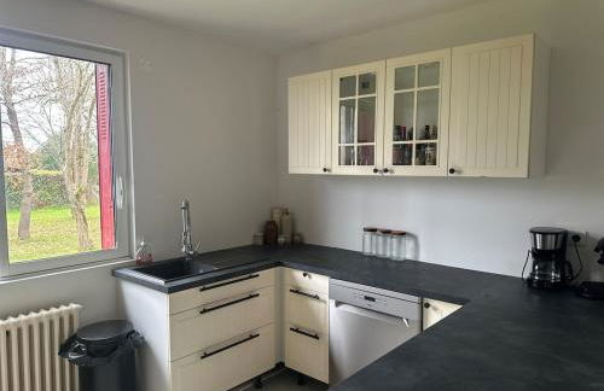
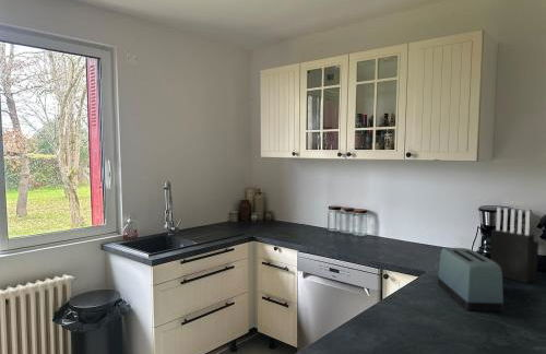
+ knife block [489,206,539,284]
+ toaster [437,247,505,312]
